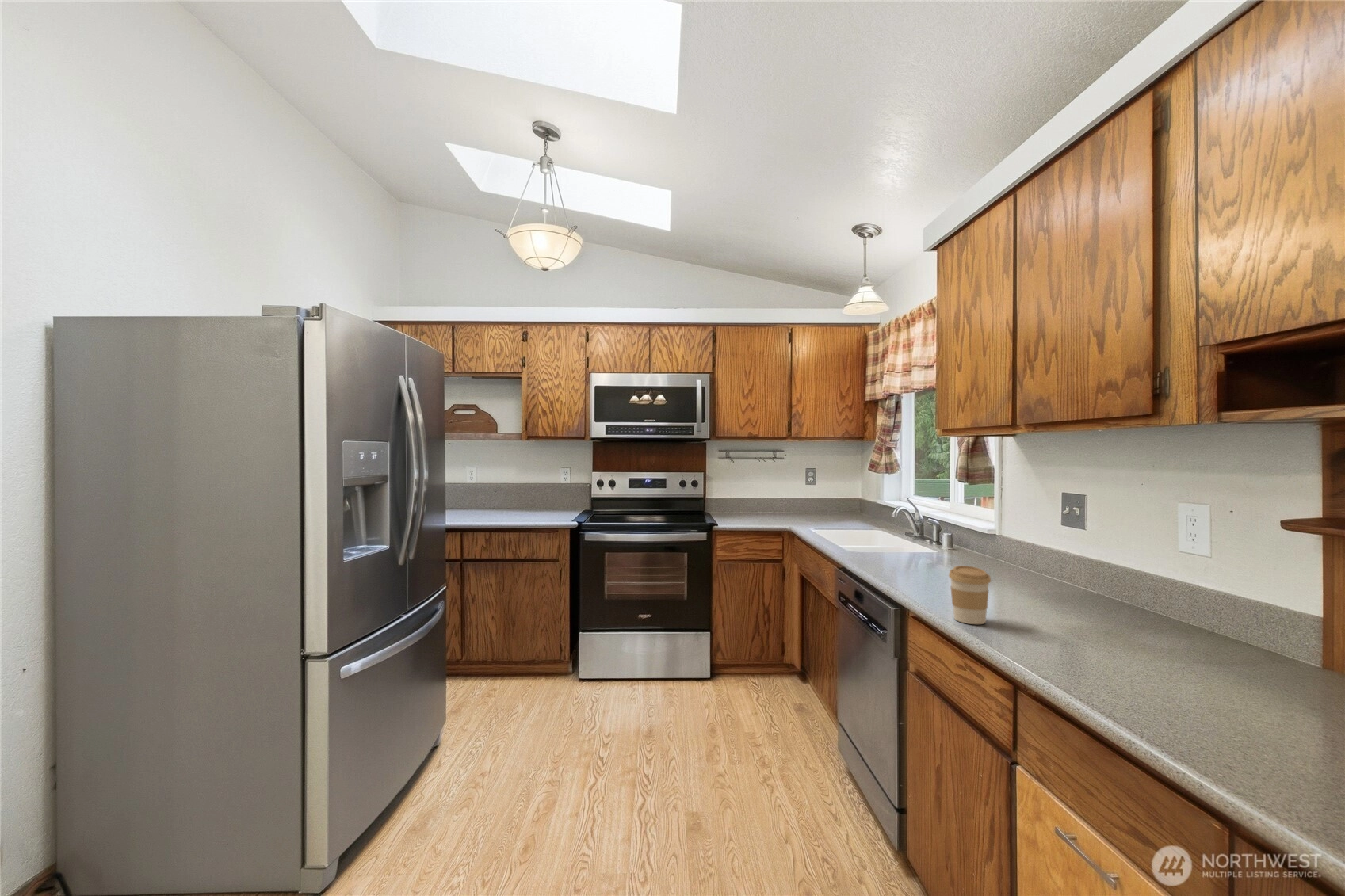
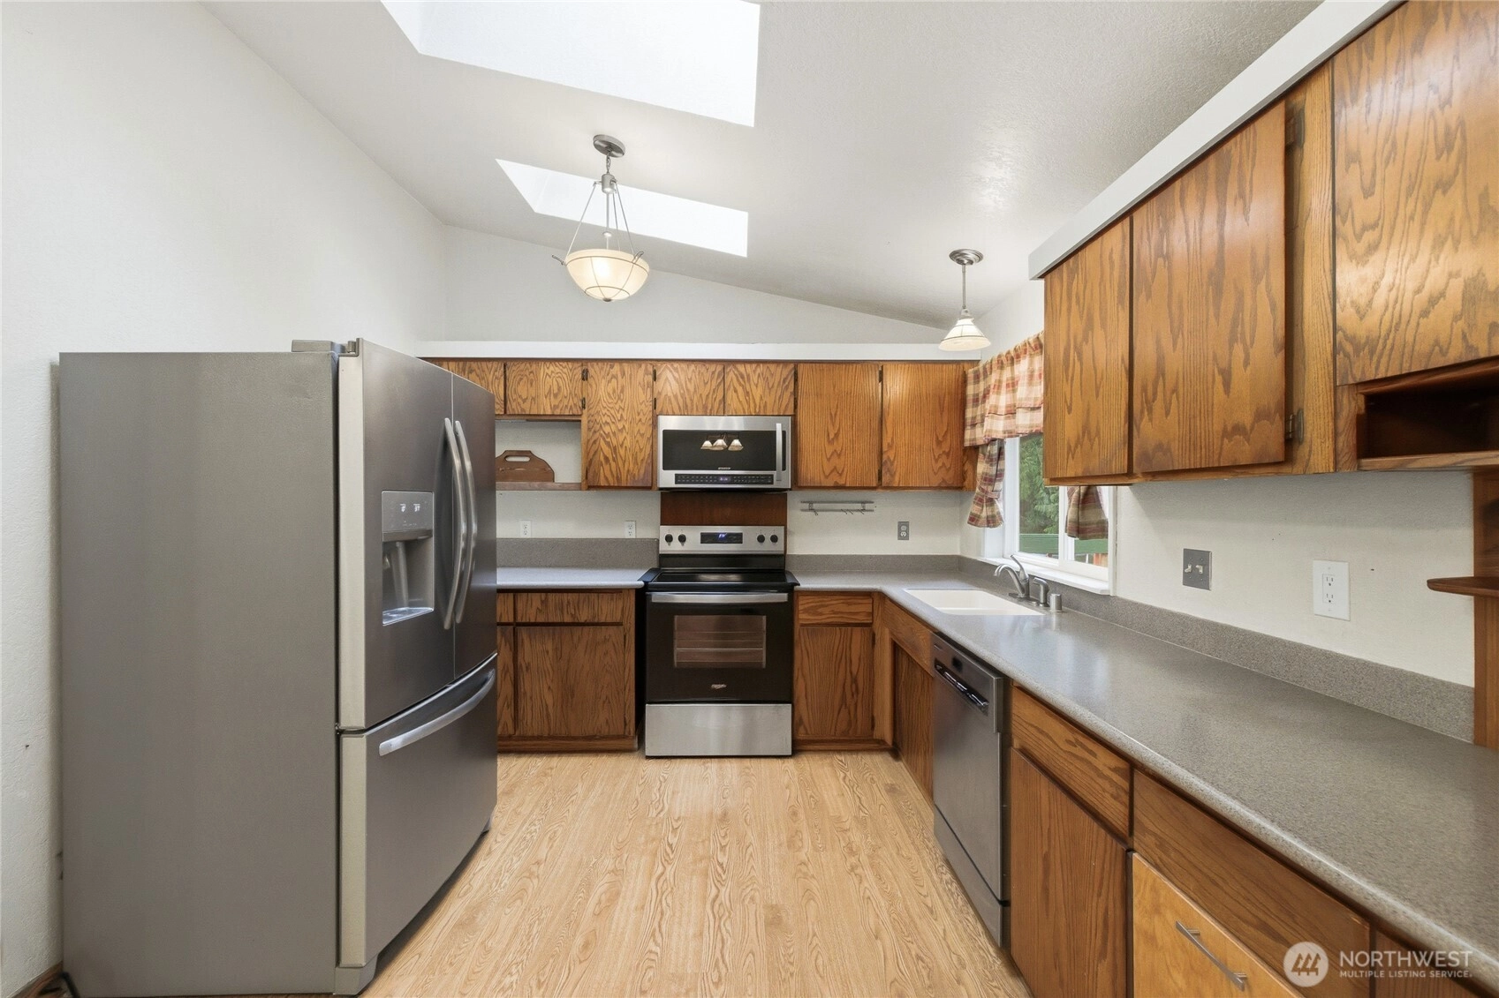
- coffee cup [948,565,992,625]
